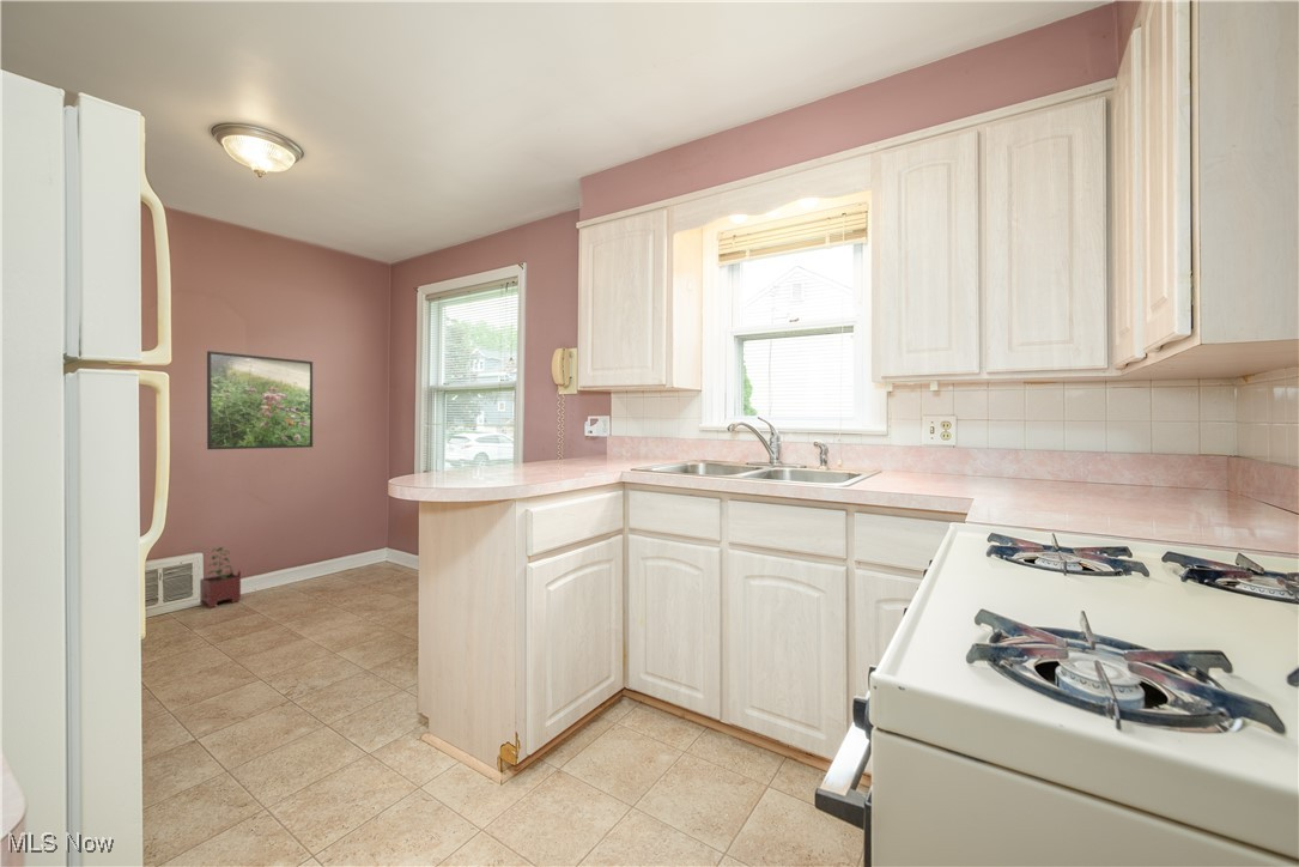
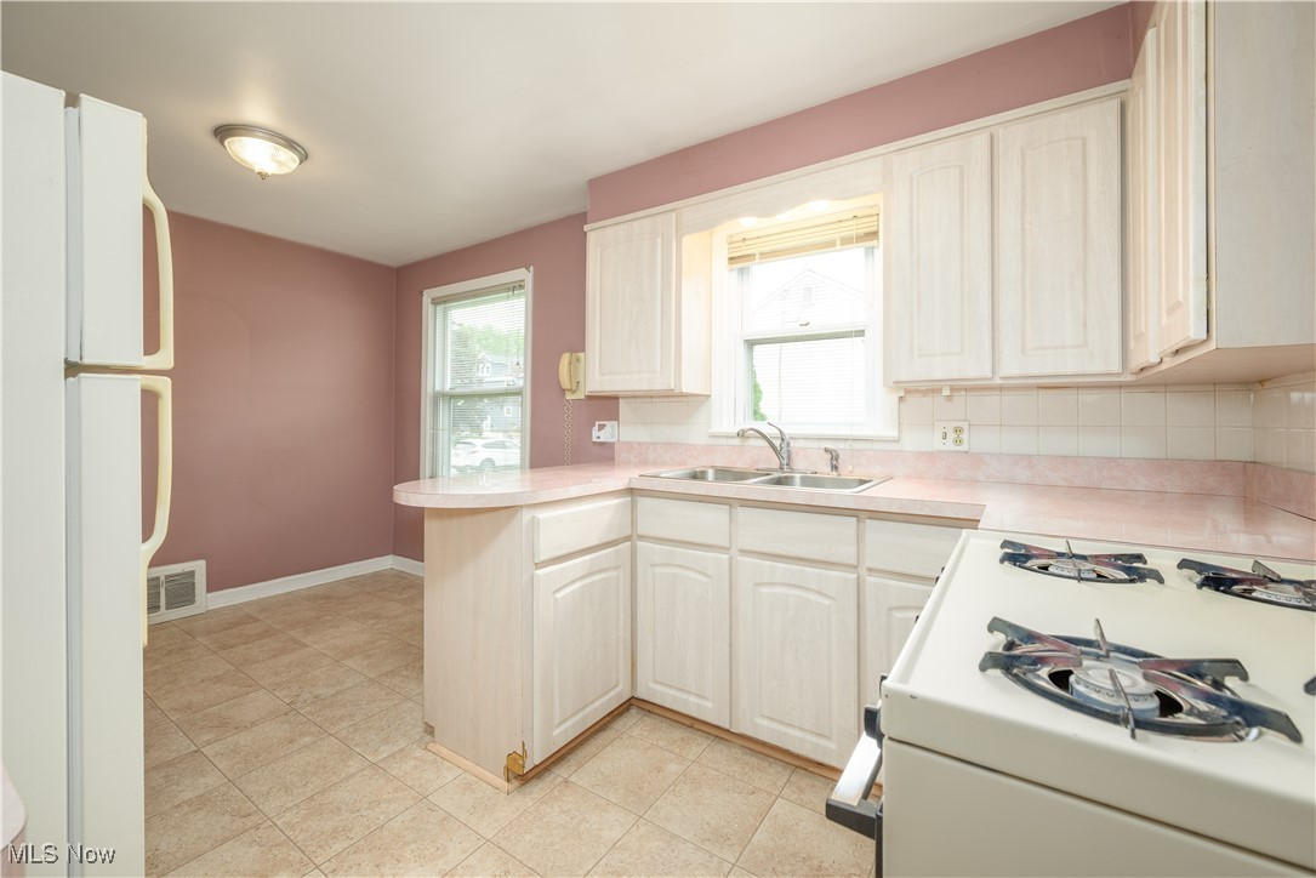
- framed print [206,350,314,450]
- planter [199,546,242,610]
